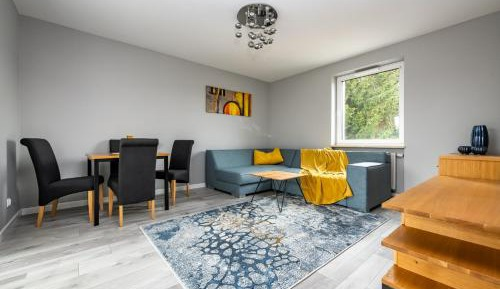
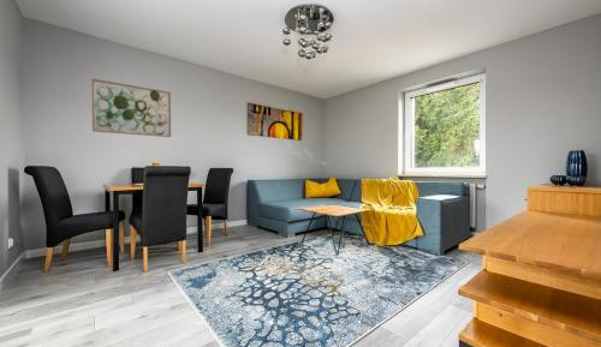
+ wall art [90,78,172,138]
